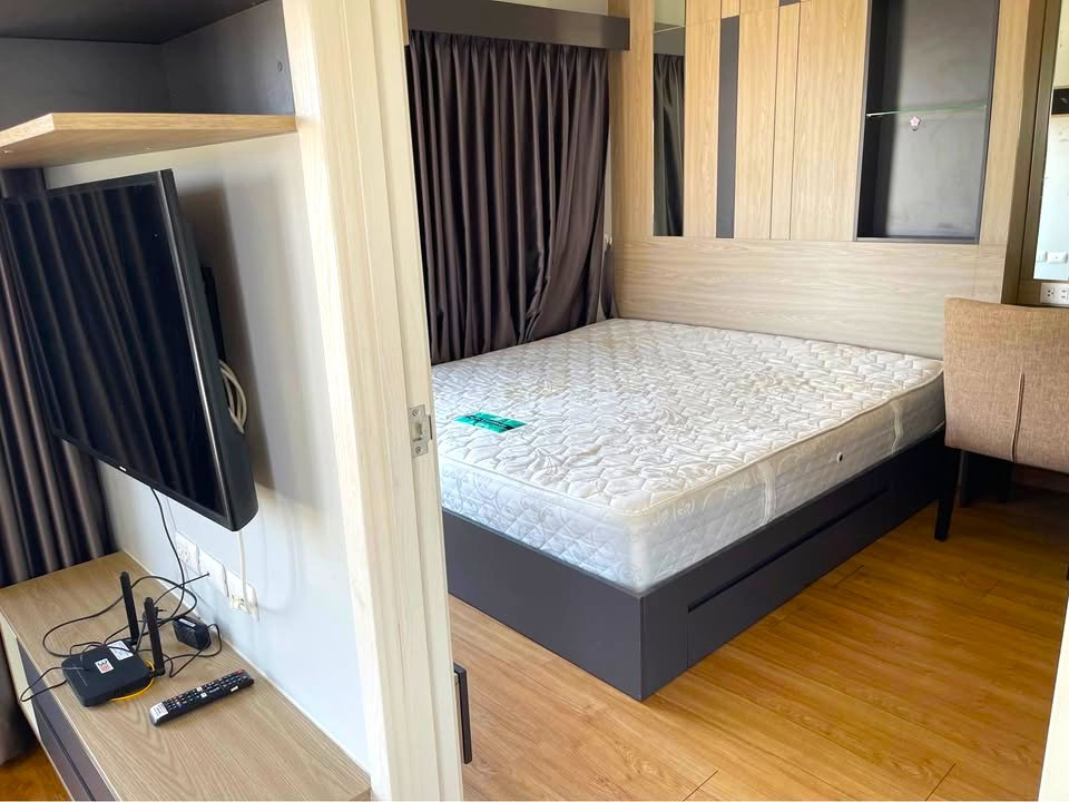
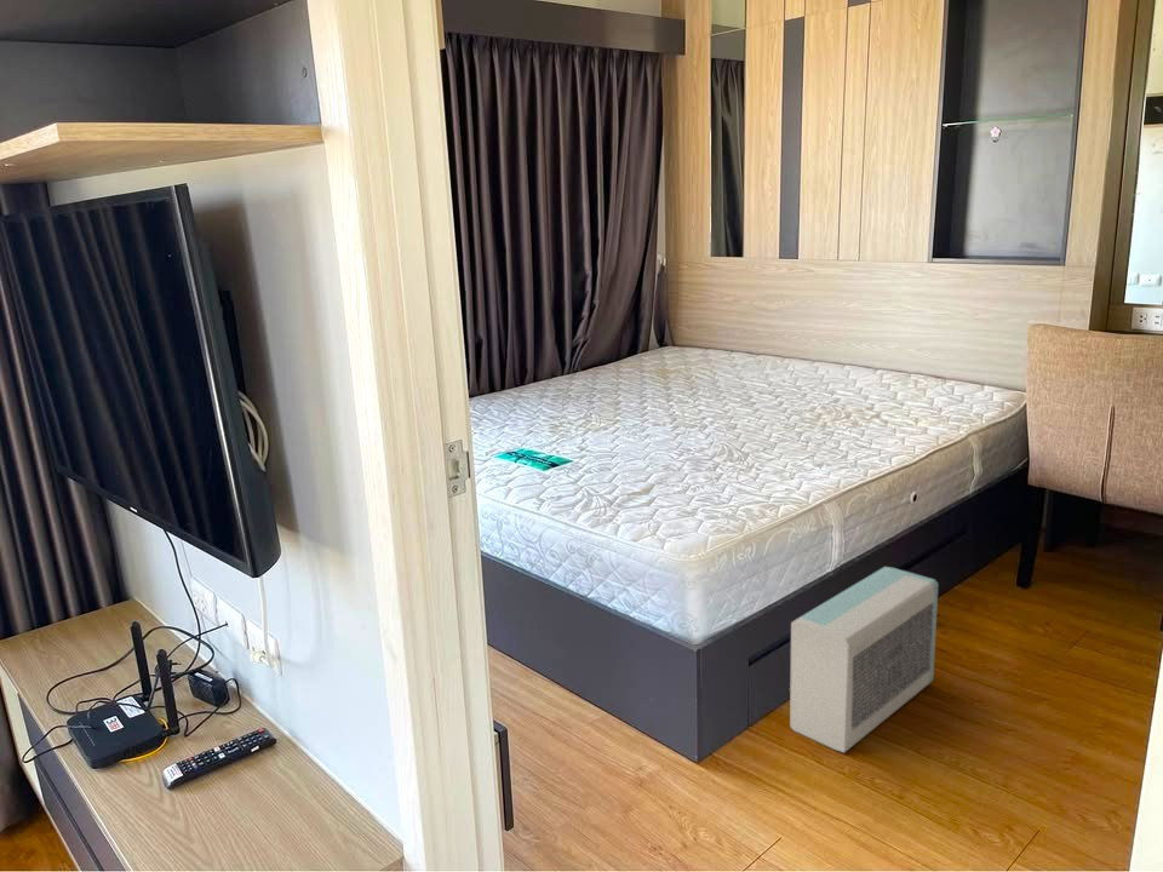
+ air purifier [789,566,940,753]
